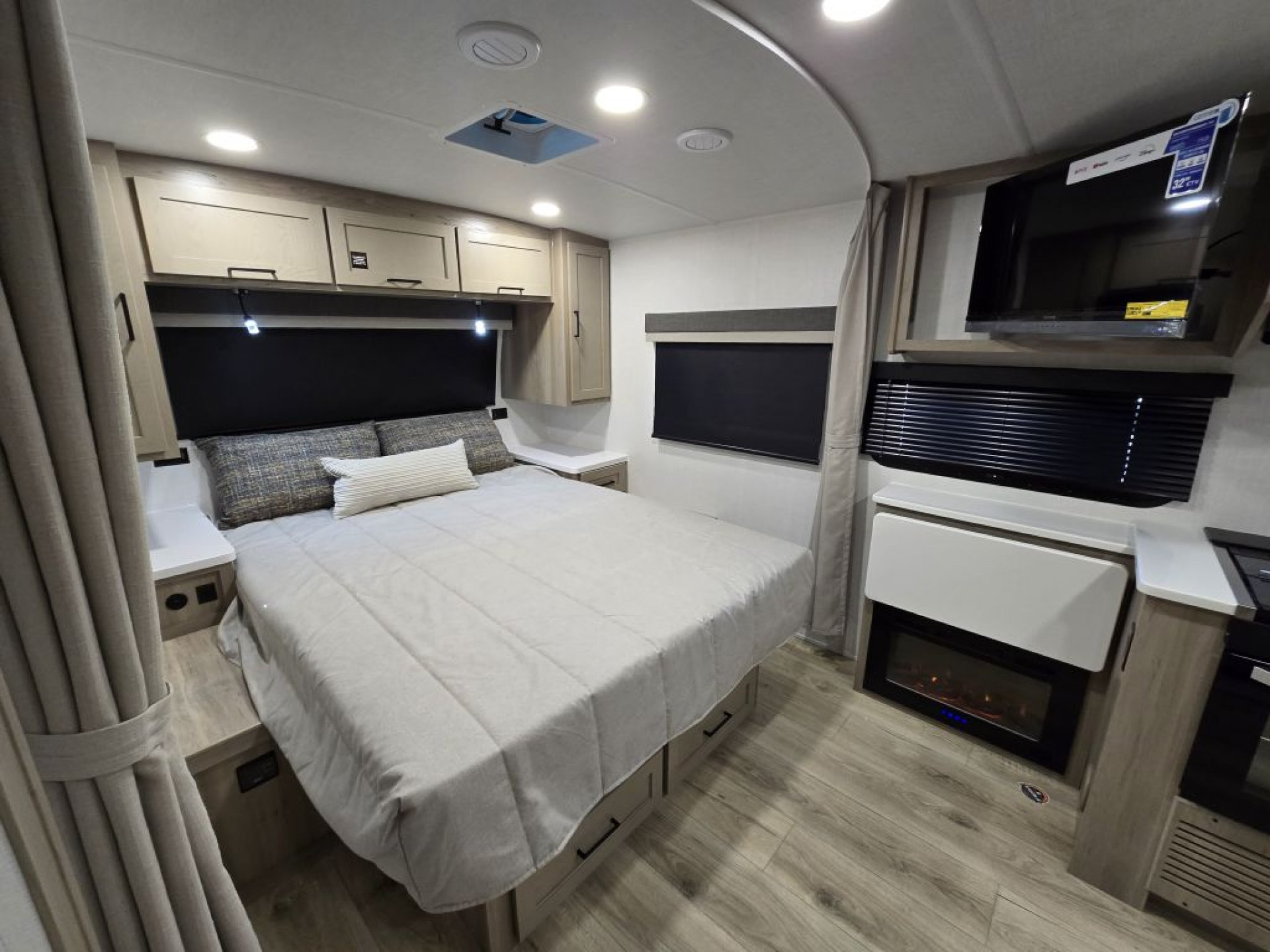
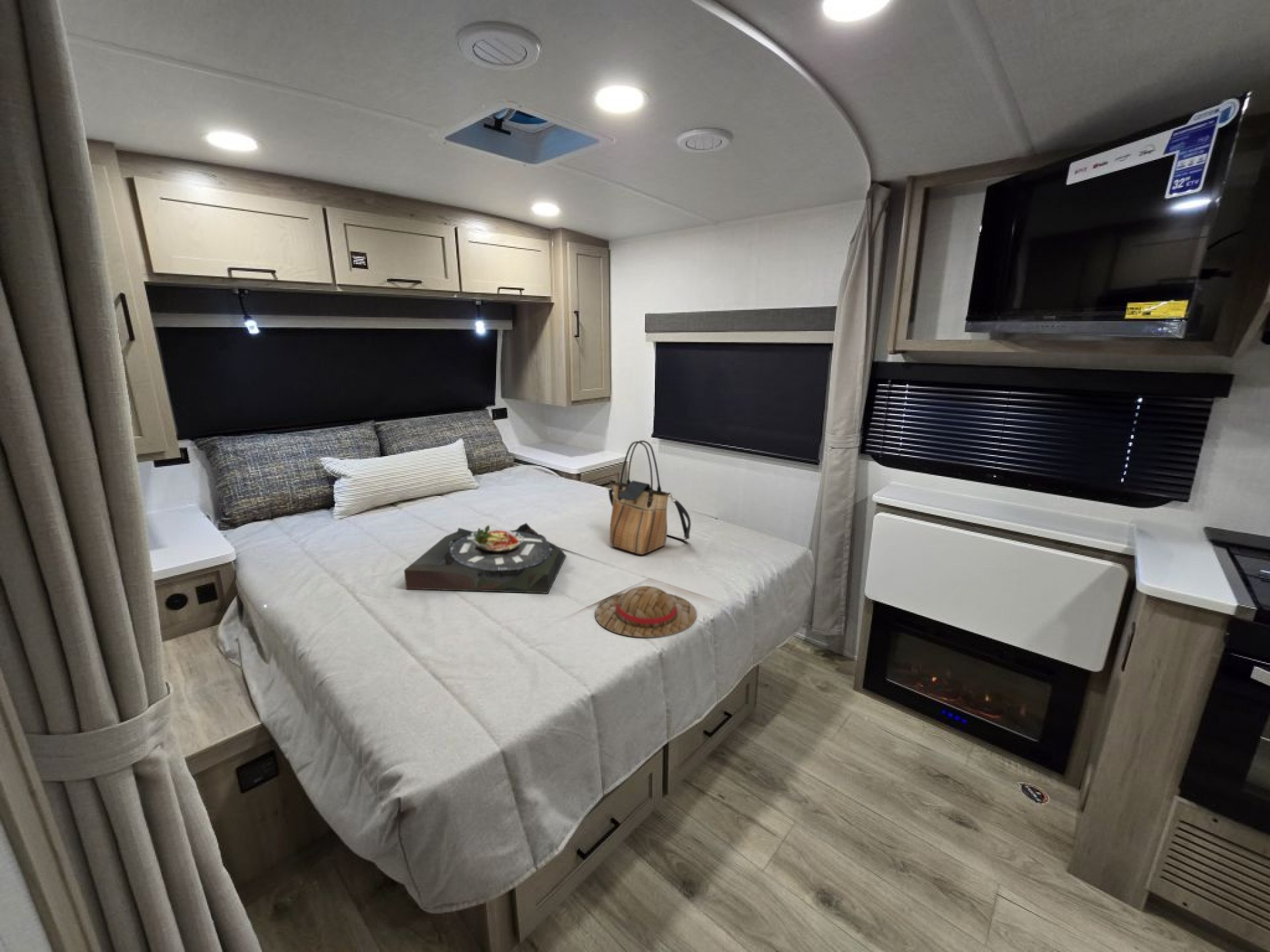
+ straw hat [594,585,697,639]
+ tote bag [607,440,692,555]
+ serving tray [403,522,567,594]
